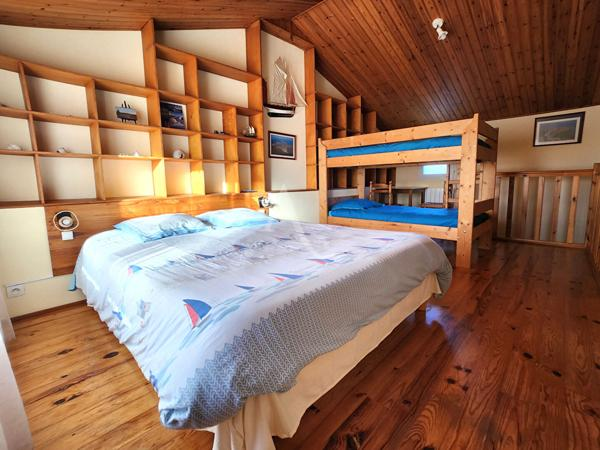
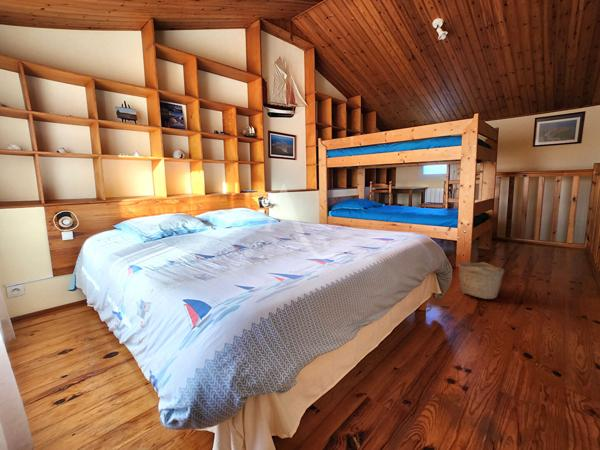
+ basket [457,261,505,300]
